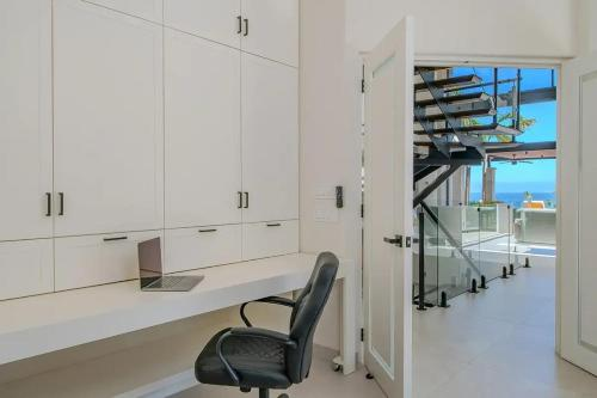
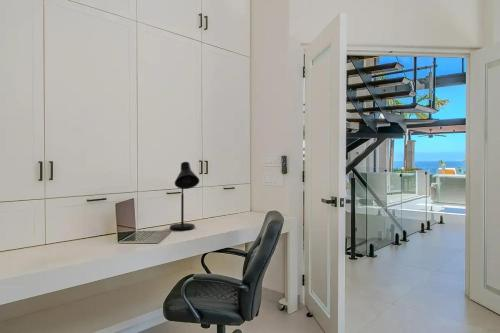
+ desk lamp [169,161,200,231]
